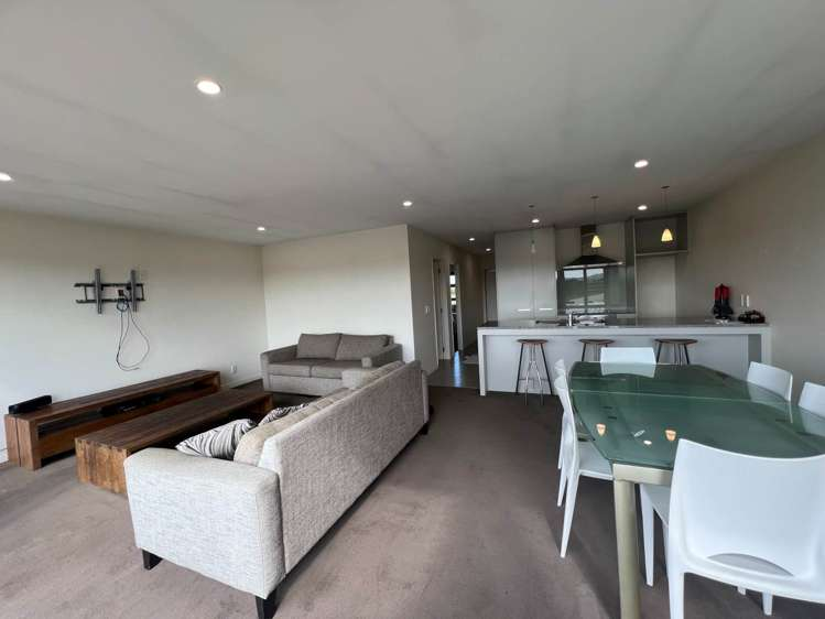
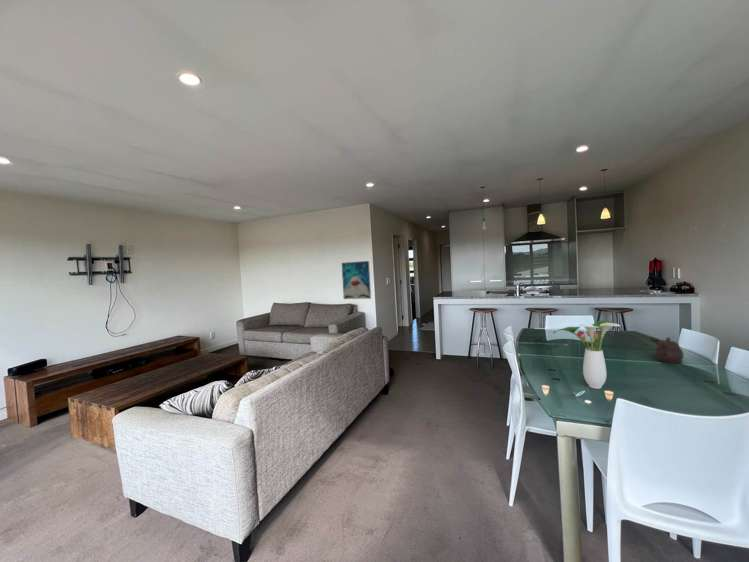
+ wall art [341,260,372,300]
+ teapot [653,336,685,365]
+ flower arrangement [552,319,621,390]
